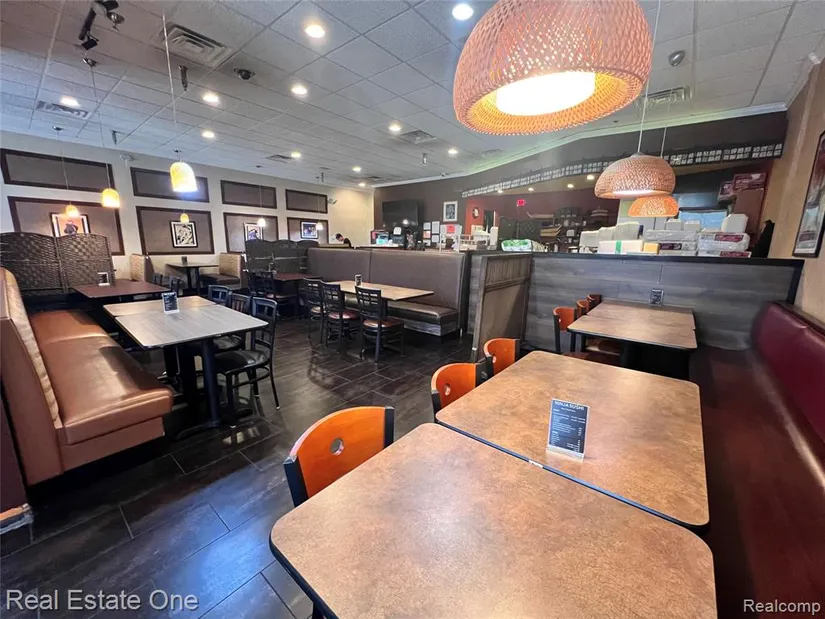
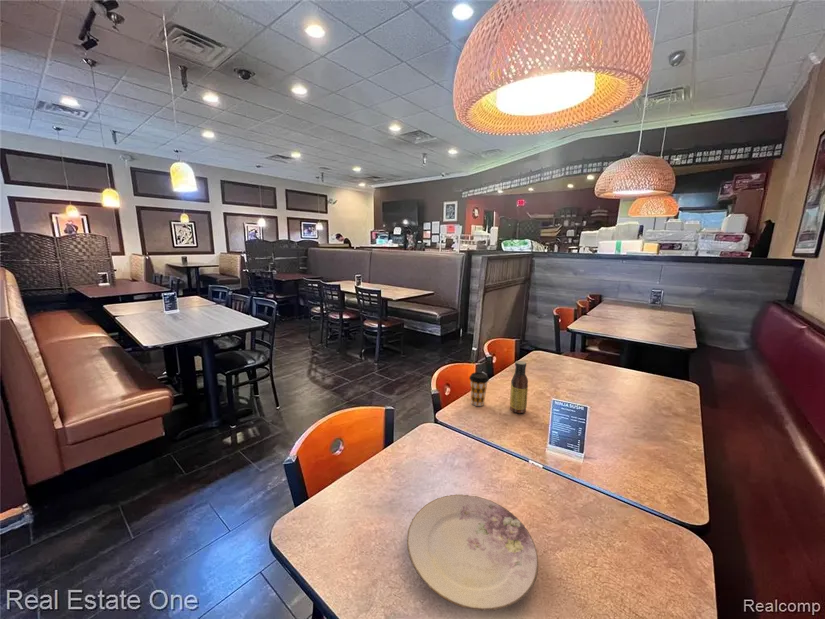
+ sauce bottle [509,360,529,414]
+ coffee cup [468,371,490,407]
+ plate [406,494,539,612]
